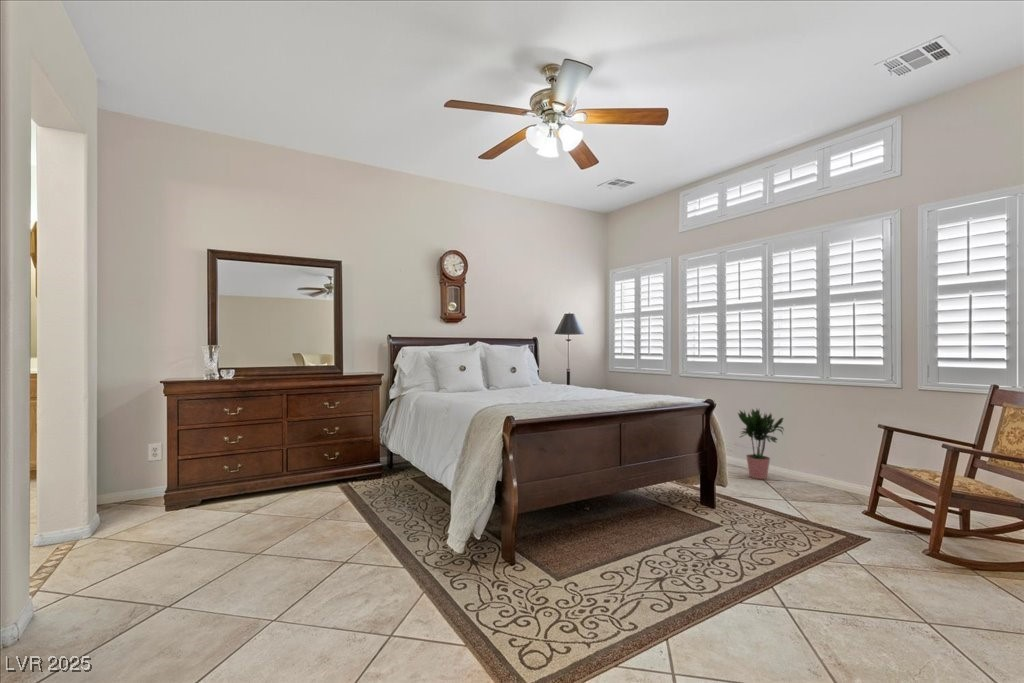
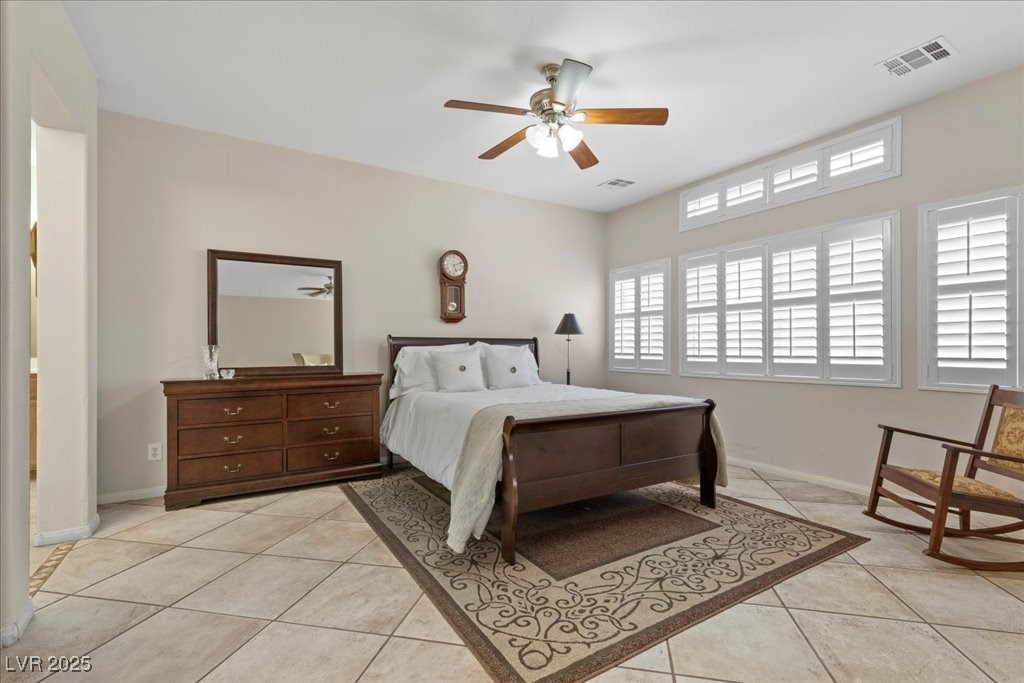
- potted plant [737,408,785,480]
